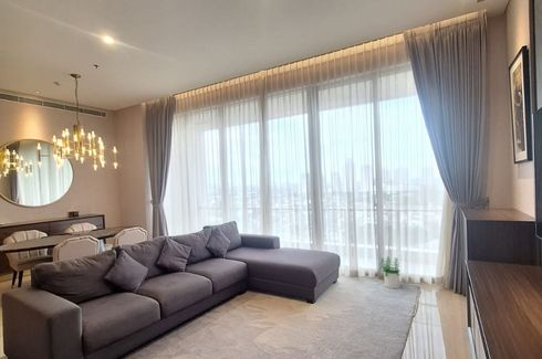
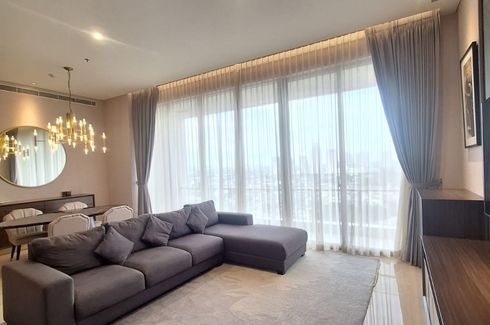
- potted plant [378,256,402,289]
